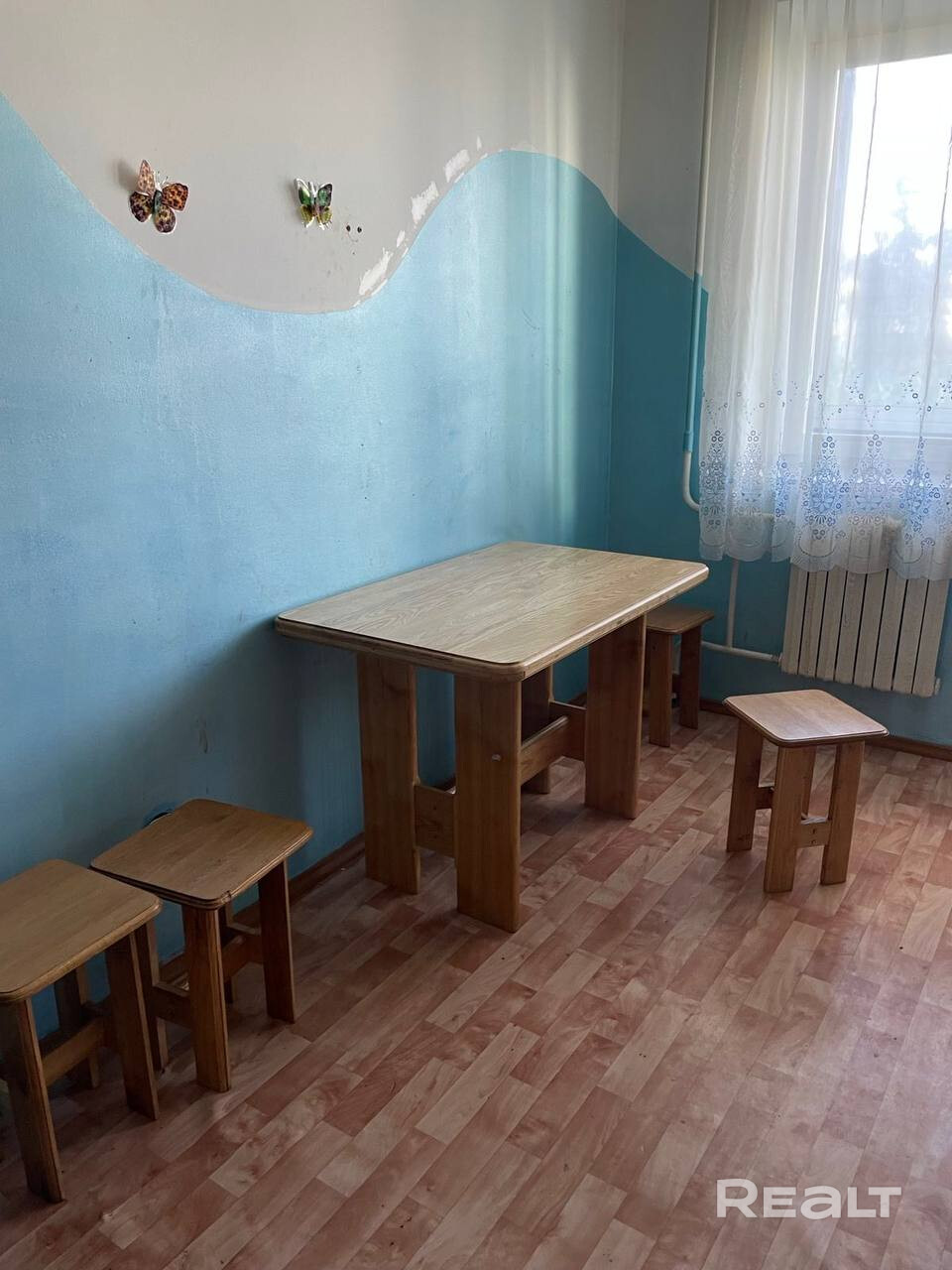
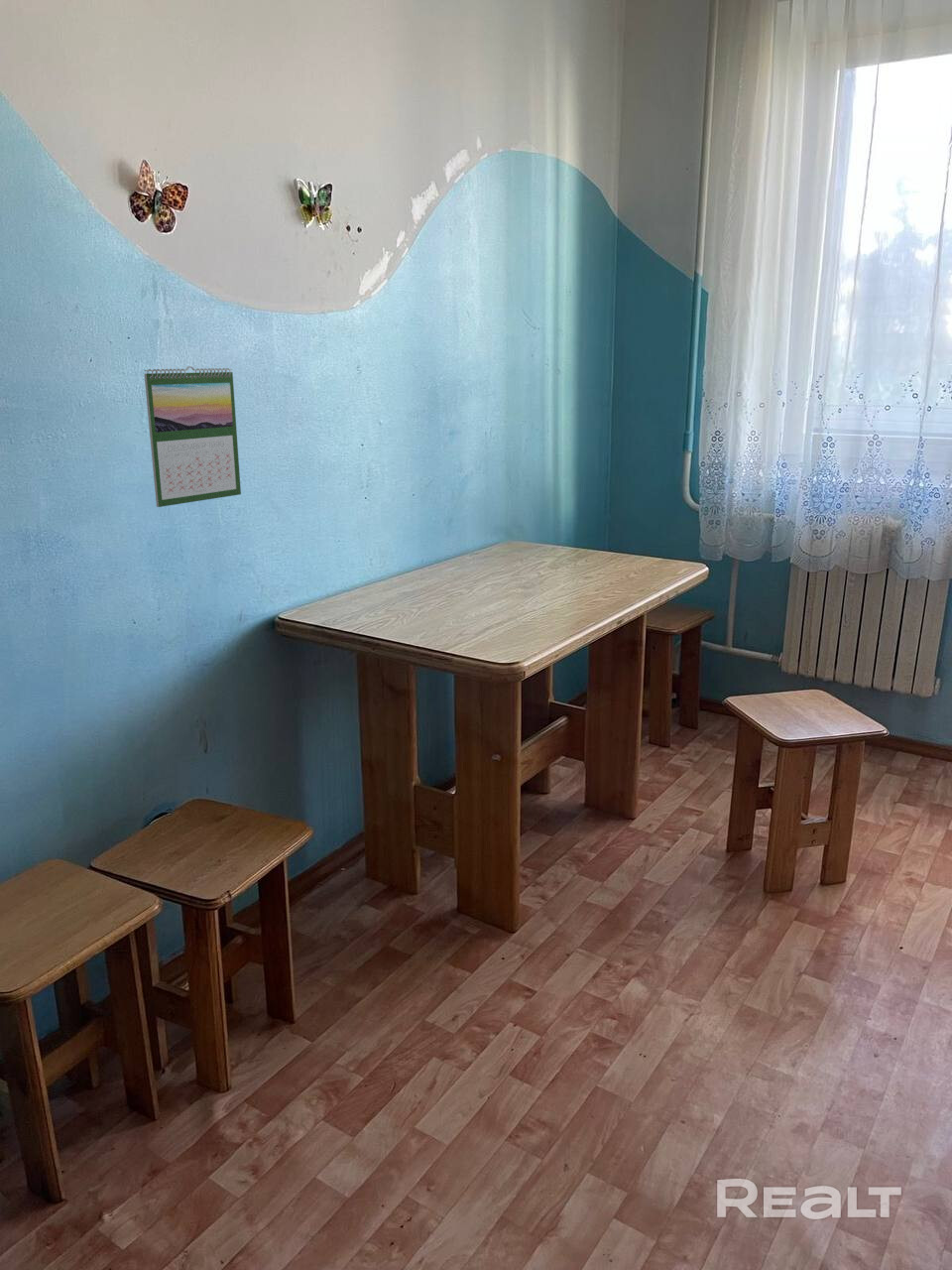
+ calendar [143,365,242,508]
